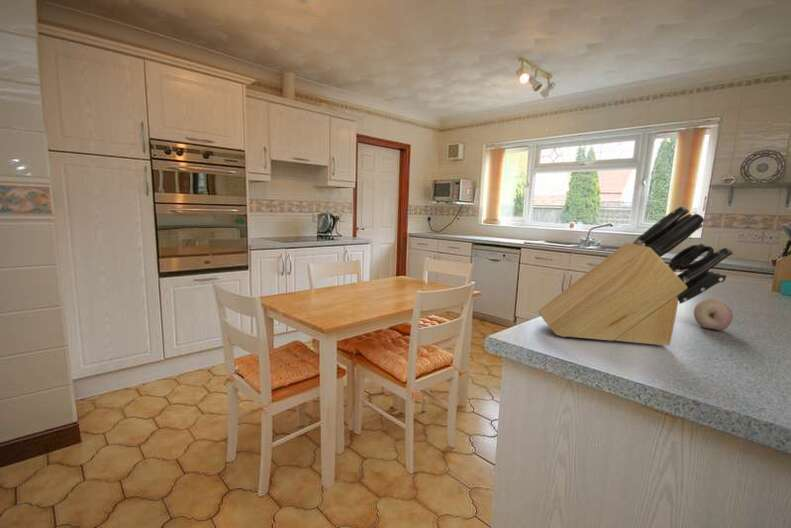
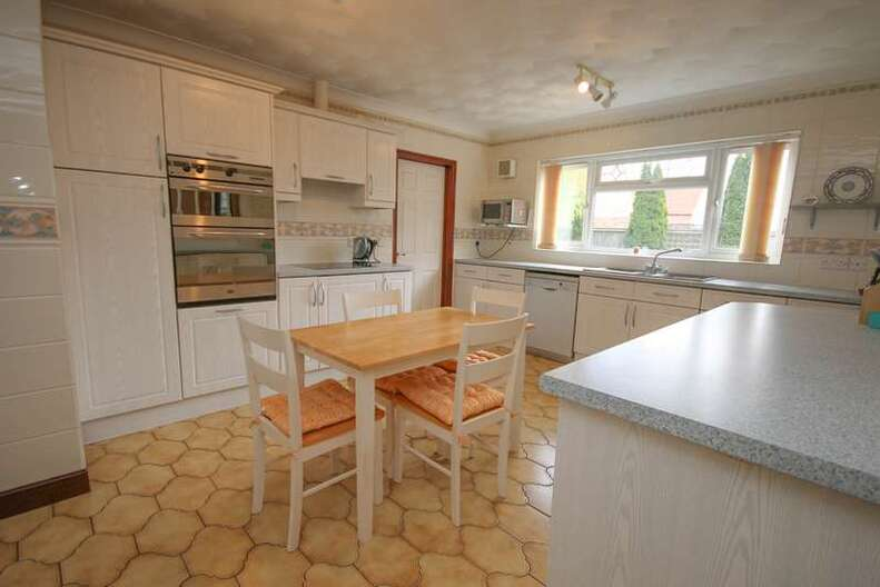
- fruit [693,297,734,332]
- knife block [537,204,734,347]
